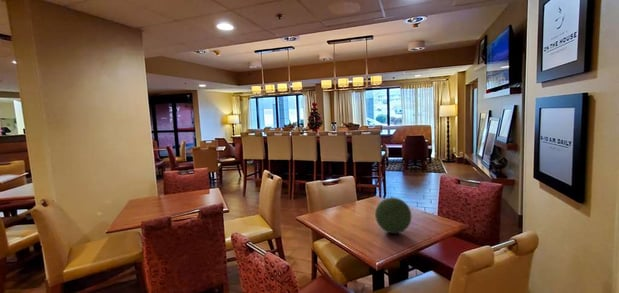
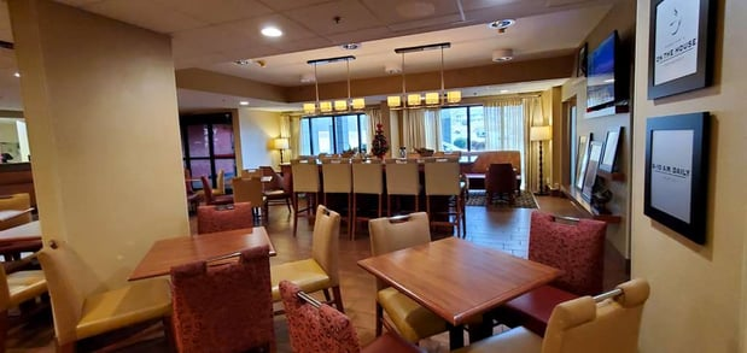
- decorative orb [374,196,412,234]
